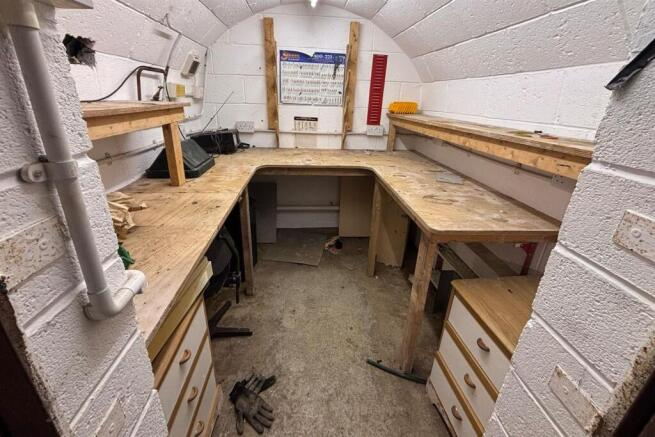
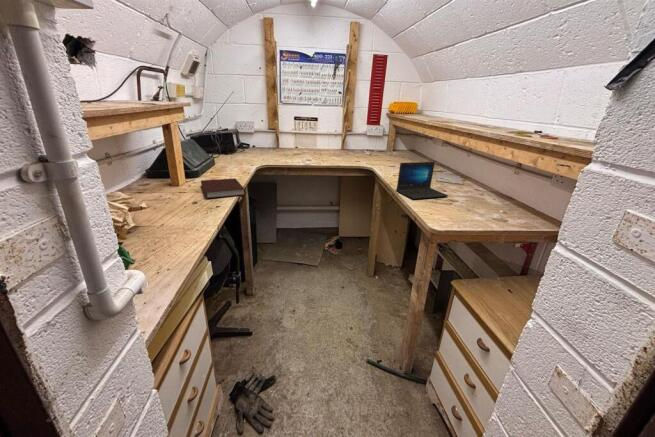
+ notebook [200,177,246,199]
+ laptop [395,161,449,200]
